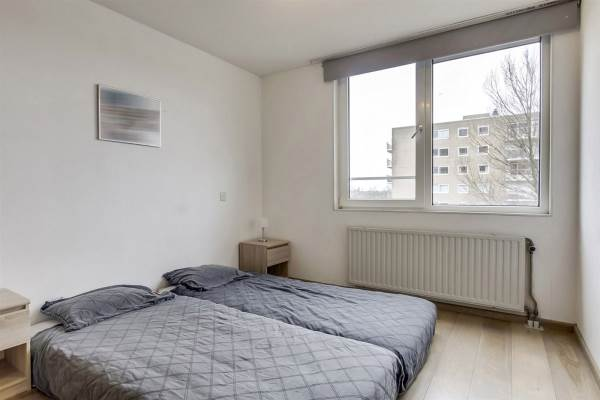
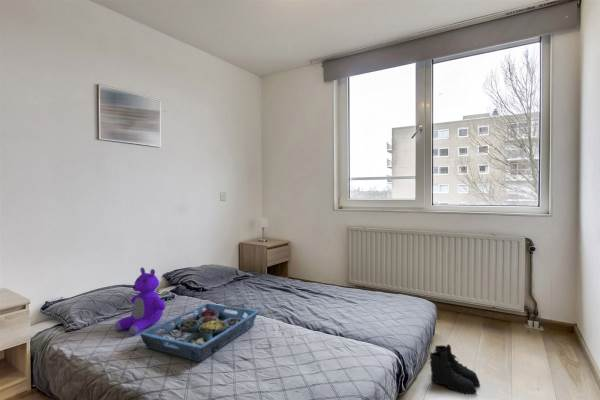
+ boots [428,343,481,396]
+ serving tray [139,302,260,363]
+ stuffed bear [114,266,167,336]
